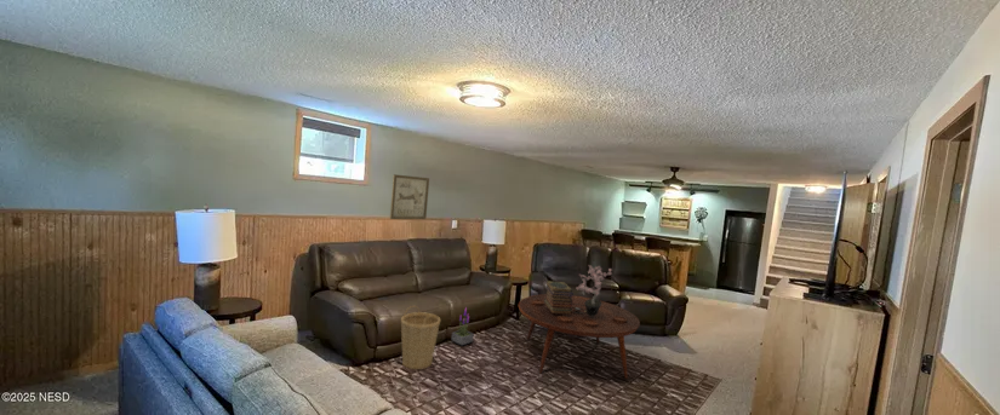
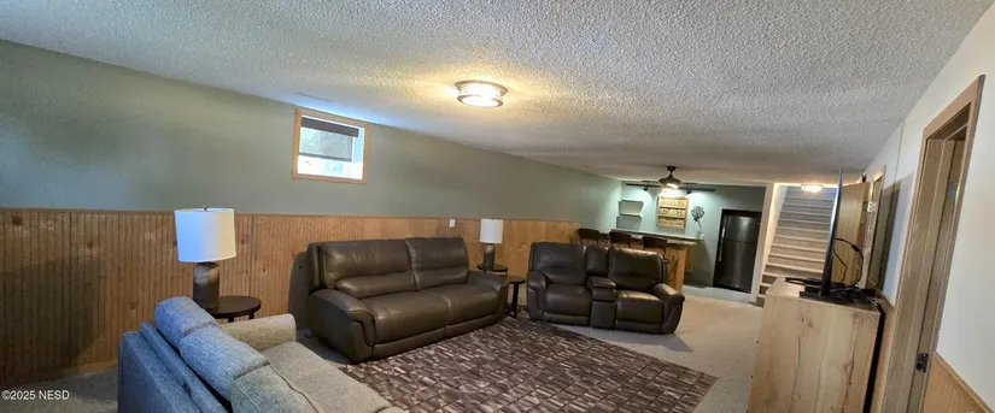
- potted plant [451,306,475,347]
- potted plant [576,264,613,316]
- book stack [544,279,575,315]
- coffee table [518,293,641,380]
- wall art [389,173,430,220]
- basket [400,305,441,370]
